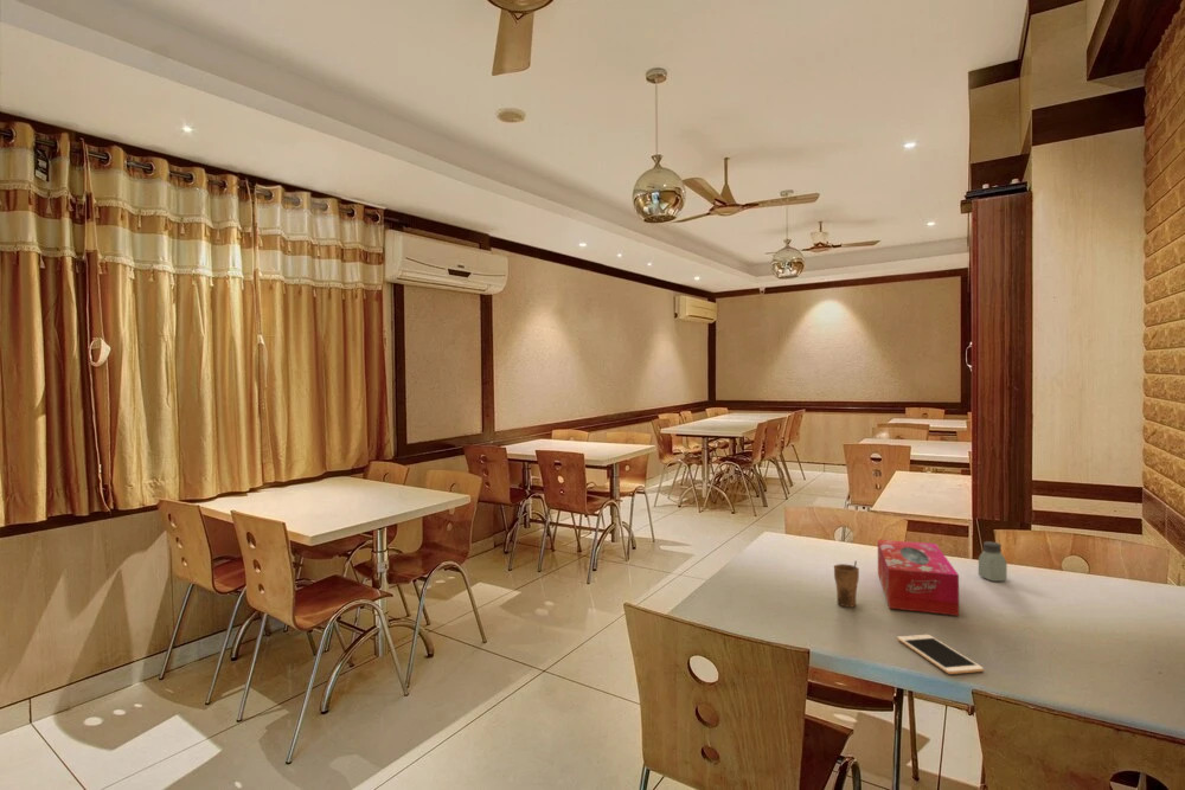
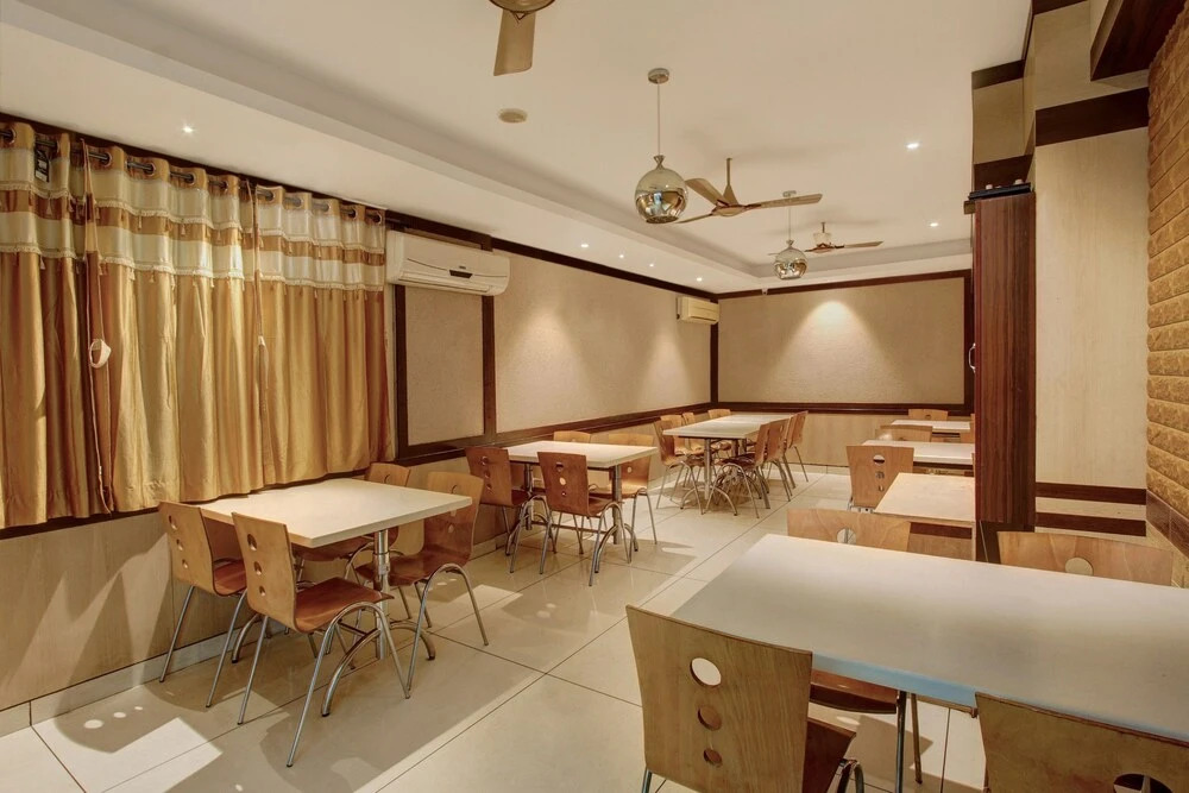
- cell phone [896,634,985,675]
- tissue box [877,539,960,617]
- saltshaker [978,540,1008,583]
- cup [833,560,860,608]
